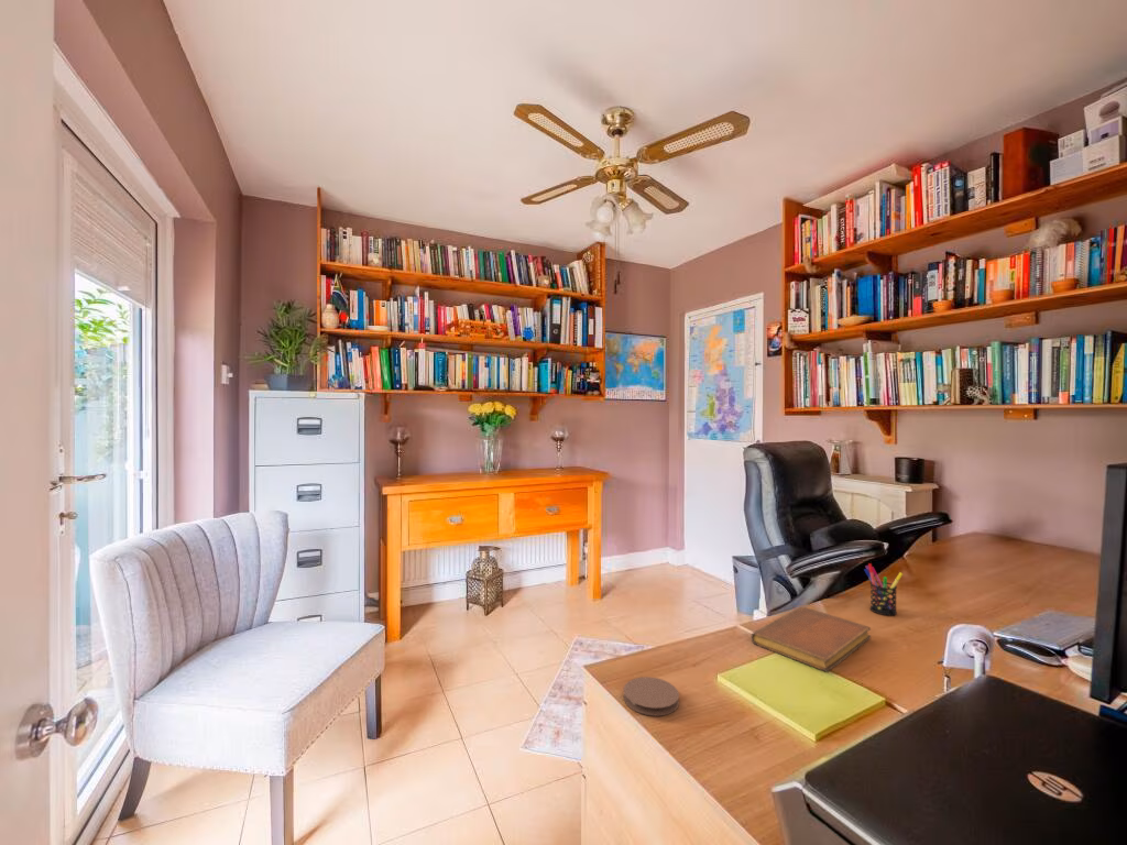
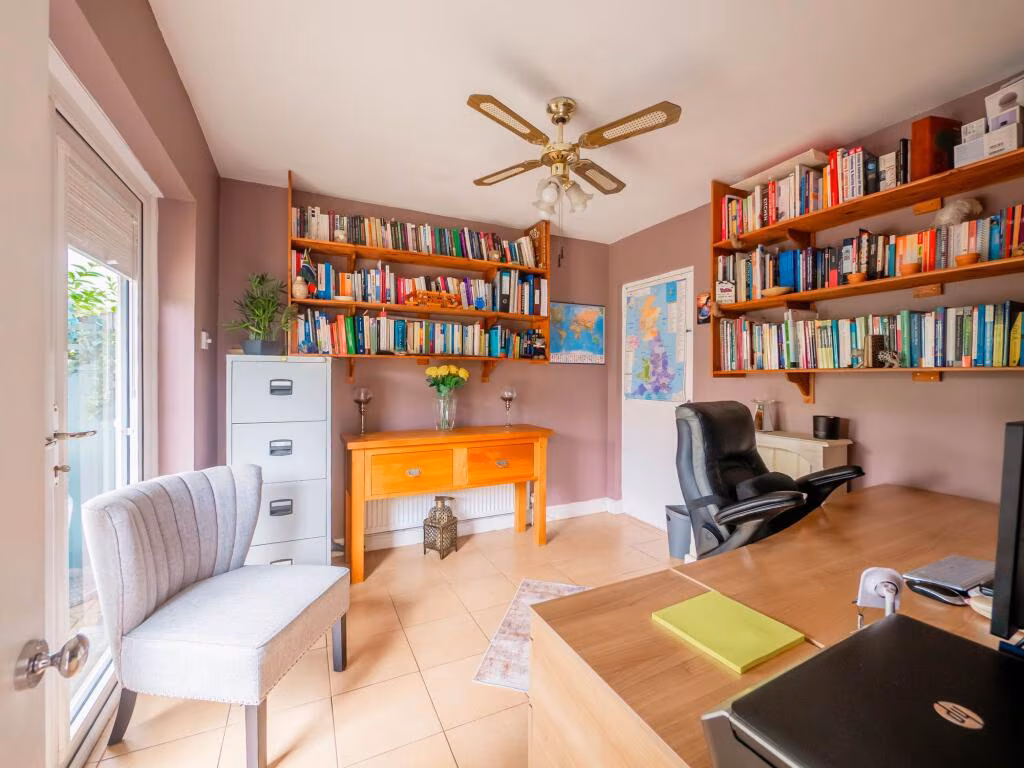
- notebook [749,605,872,672]
- pen holder [863,562,904,616]
- coaster [623,676,680,716]
